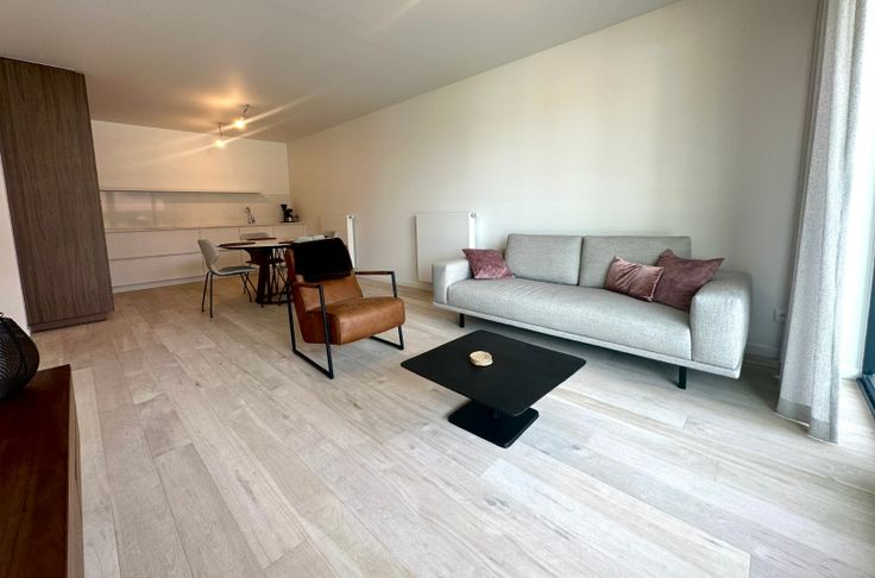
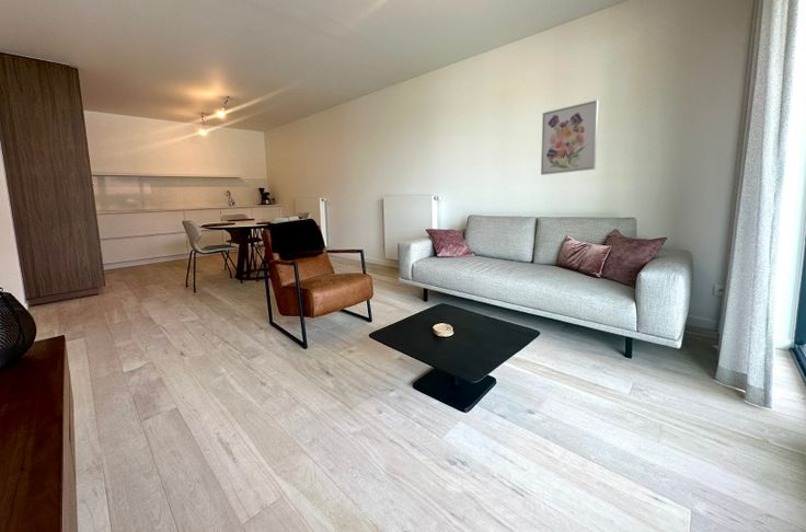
+ wall art [540,99,600,176]
